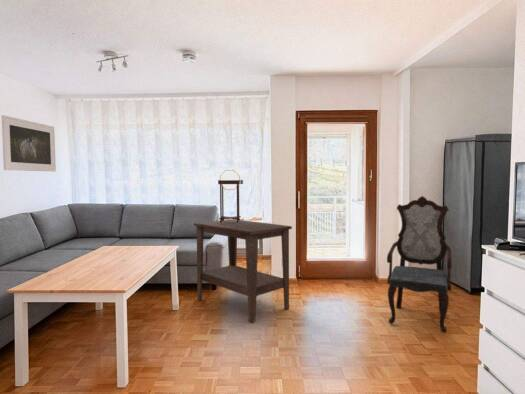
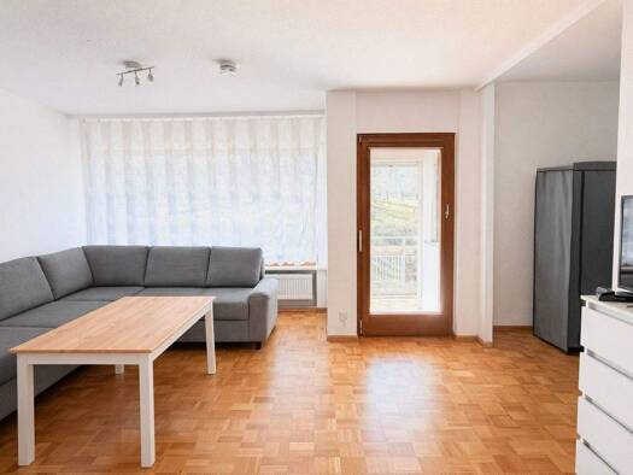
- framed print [1,114,57,173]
- armchair [386,195,453,334]
- side table [193,219,293,323]
- table lamp [215,169,244,223]
